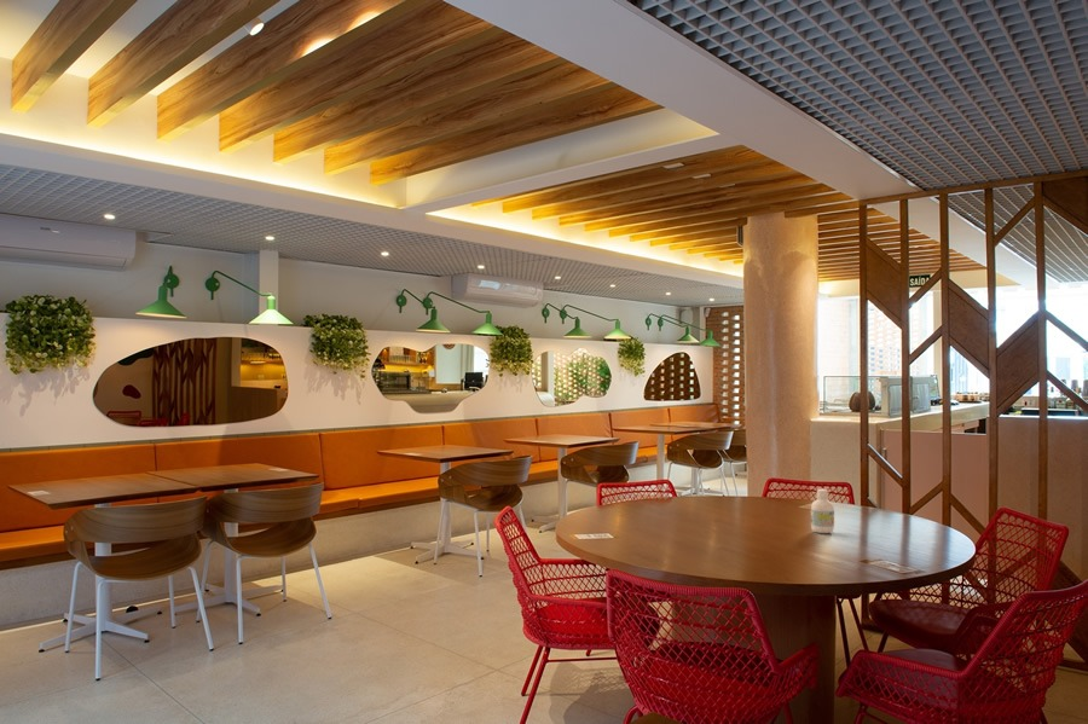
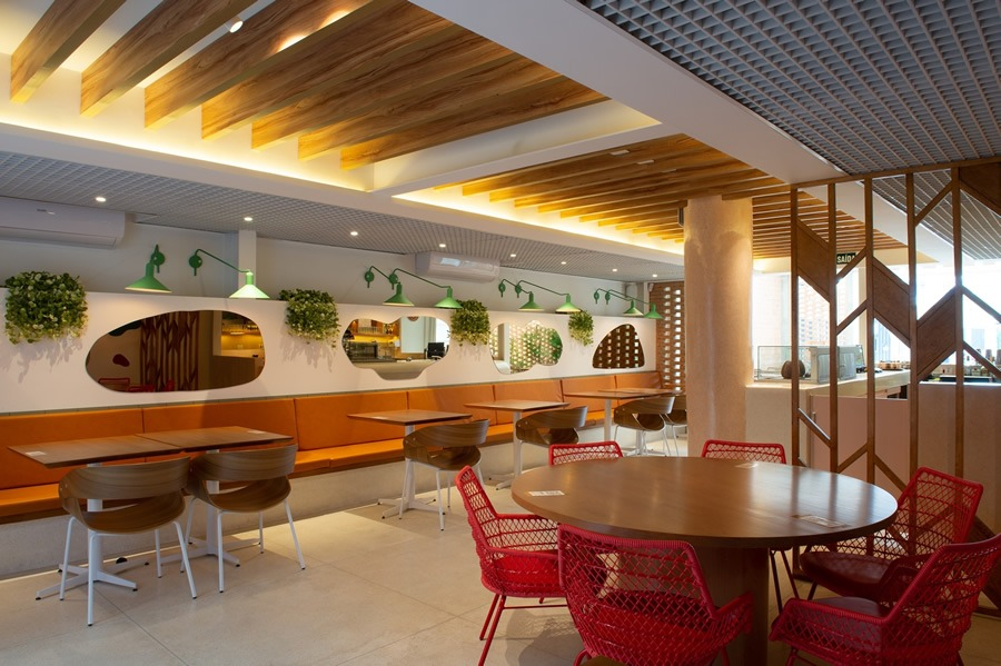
- bottle [810,488,835,534]
